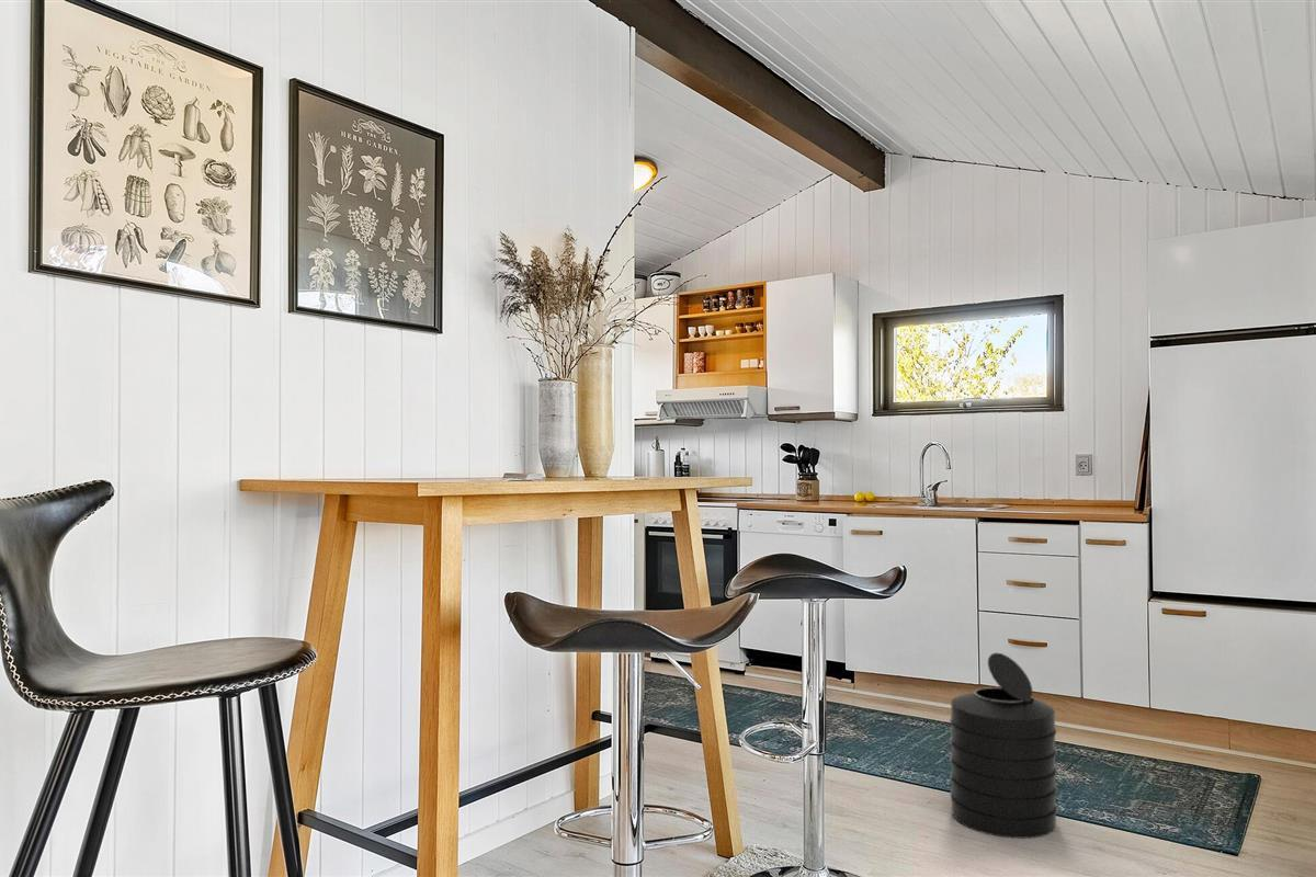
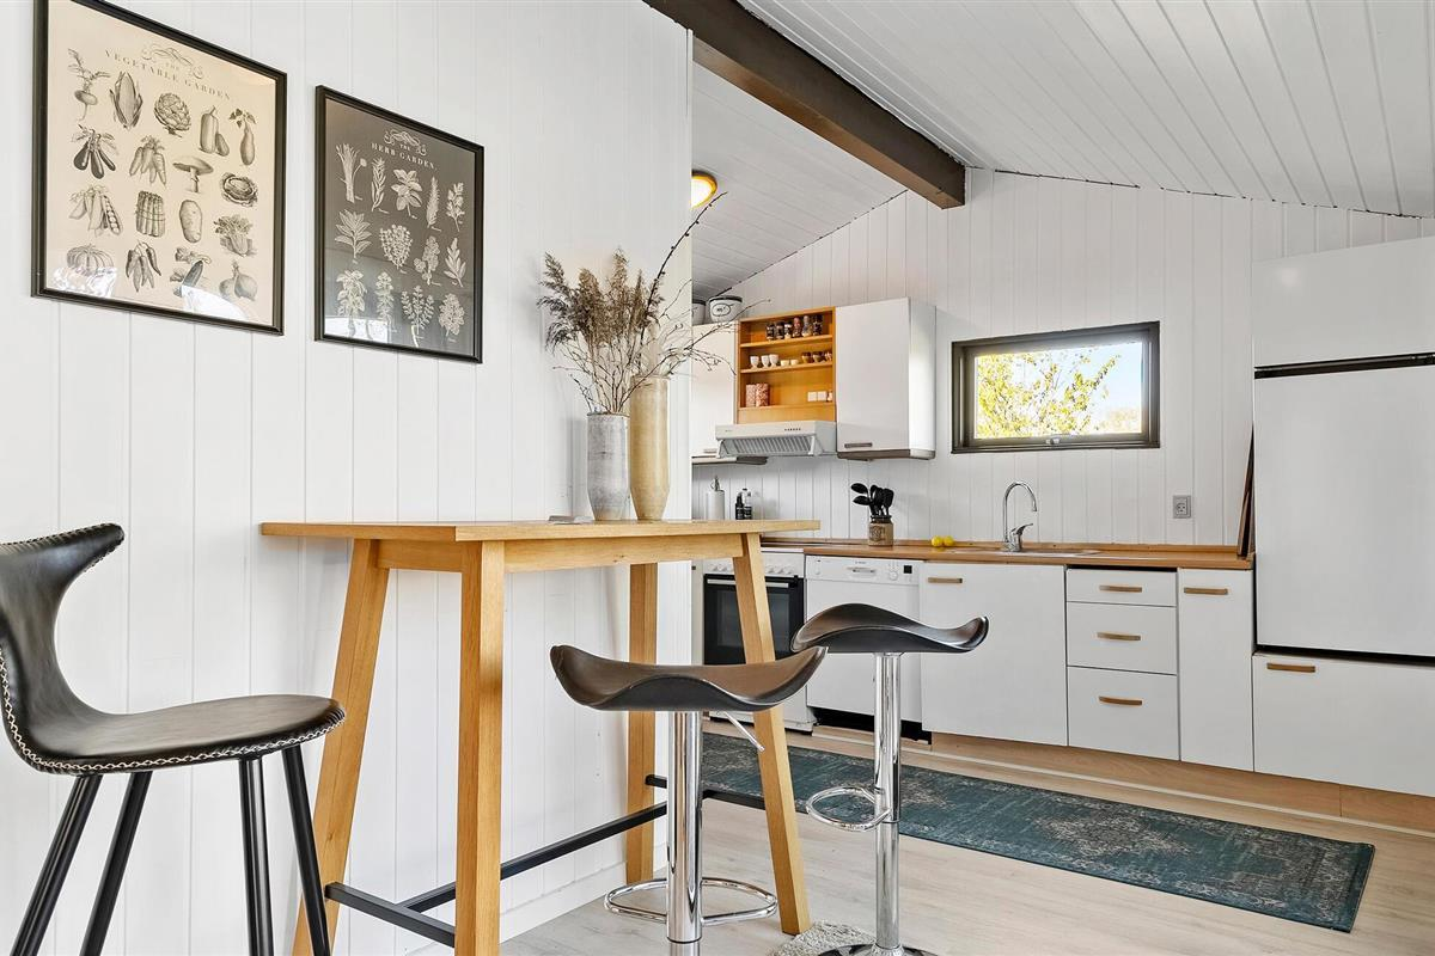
- trash can [949,651,1058,840]
